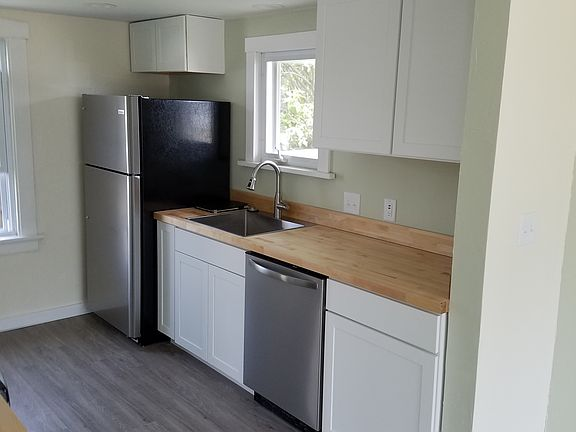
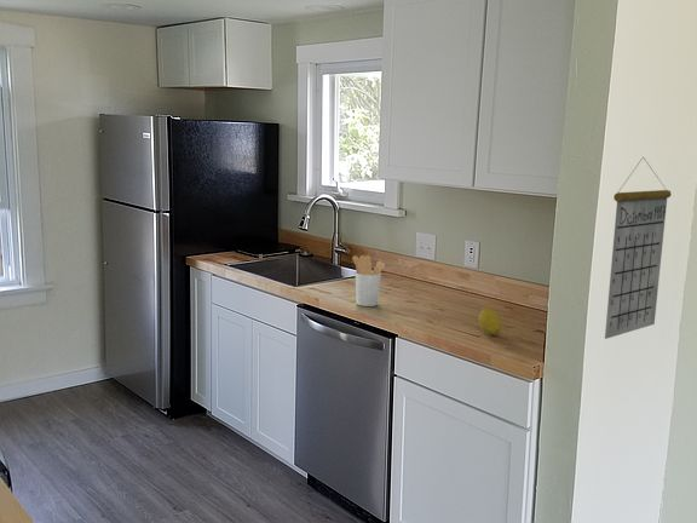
+ fruit [478,306,502,337]
+ utensil holder [351,254,386,308]
+ calendar [604,157,673,340]
